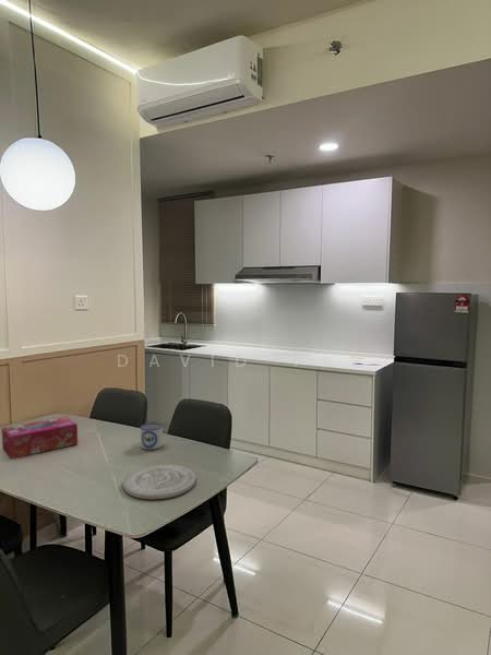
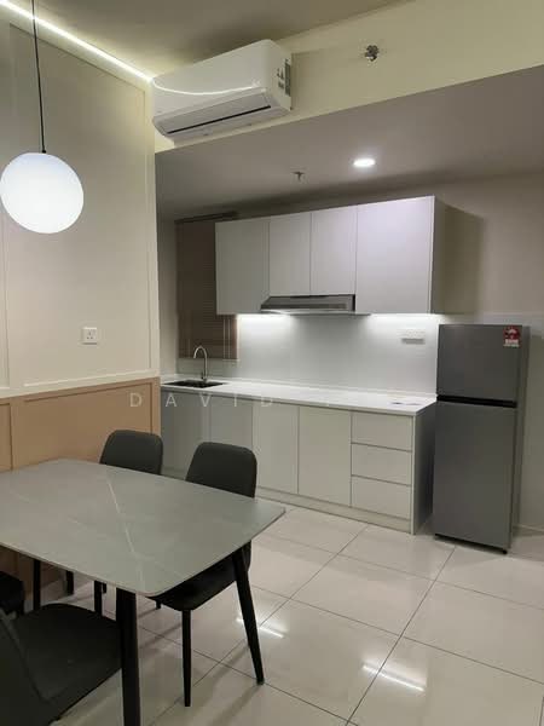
- plate [122,464,196,500]
- tissue box [1,416,79,460]
- mug [140,421,164,451]
